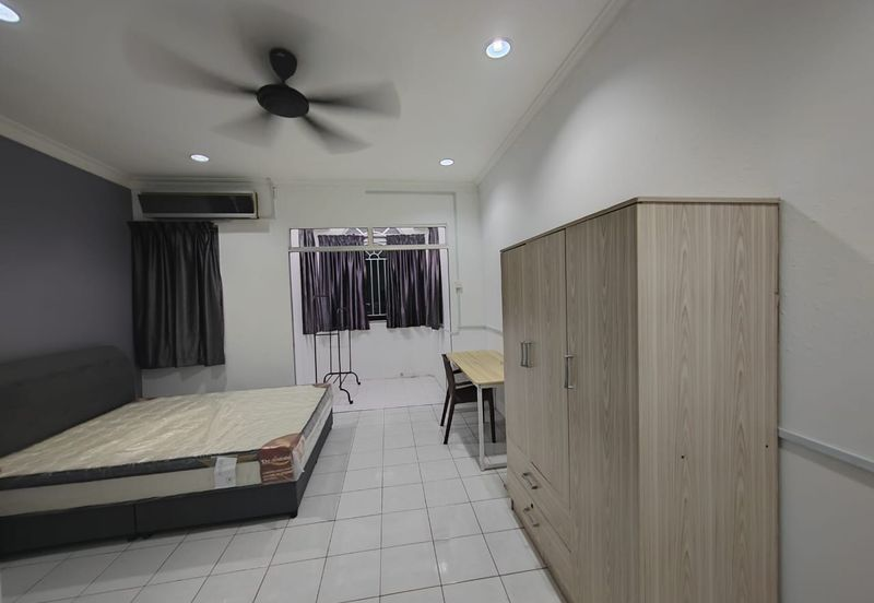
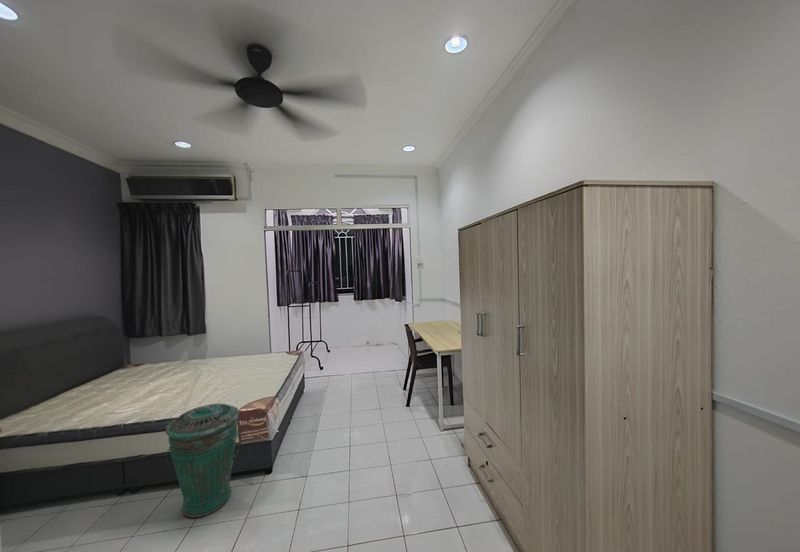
+ trash can [165,403,241,519]
